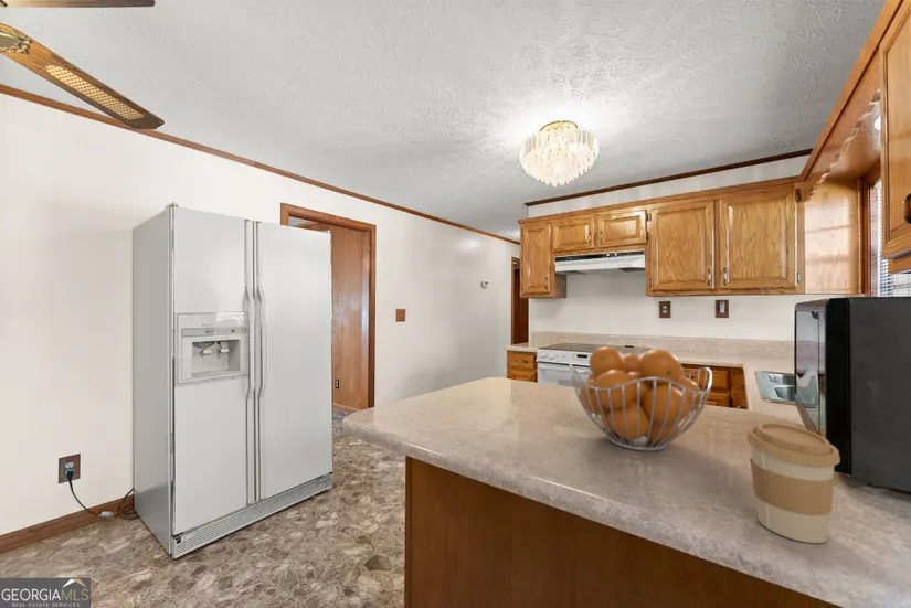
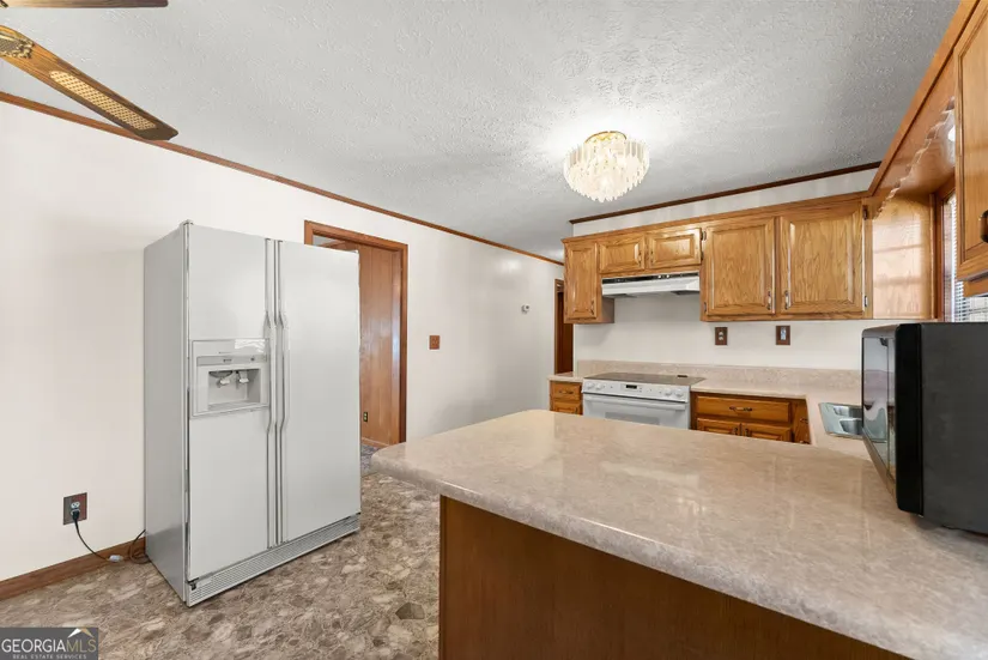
- fruit basket [568,345,713,452]
- coffee cup [745,422,841,544]
